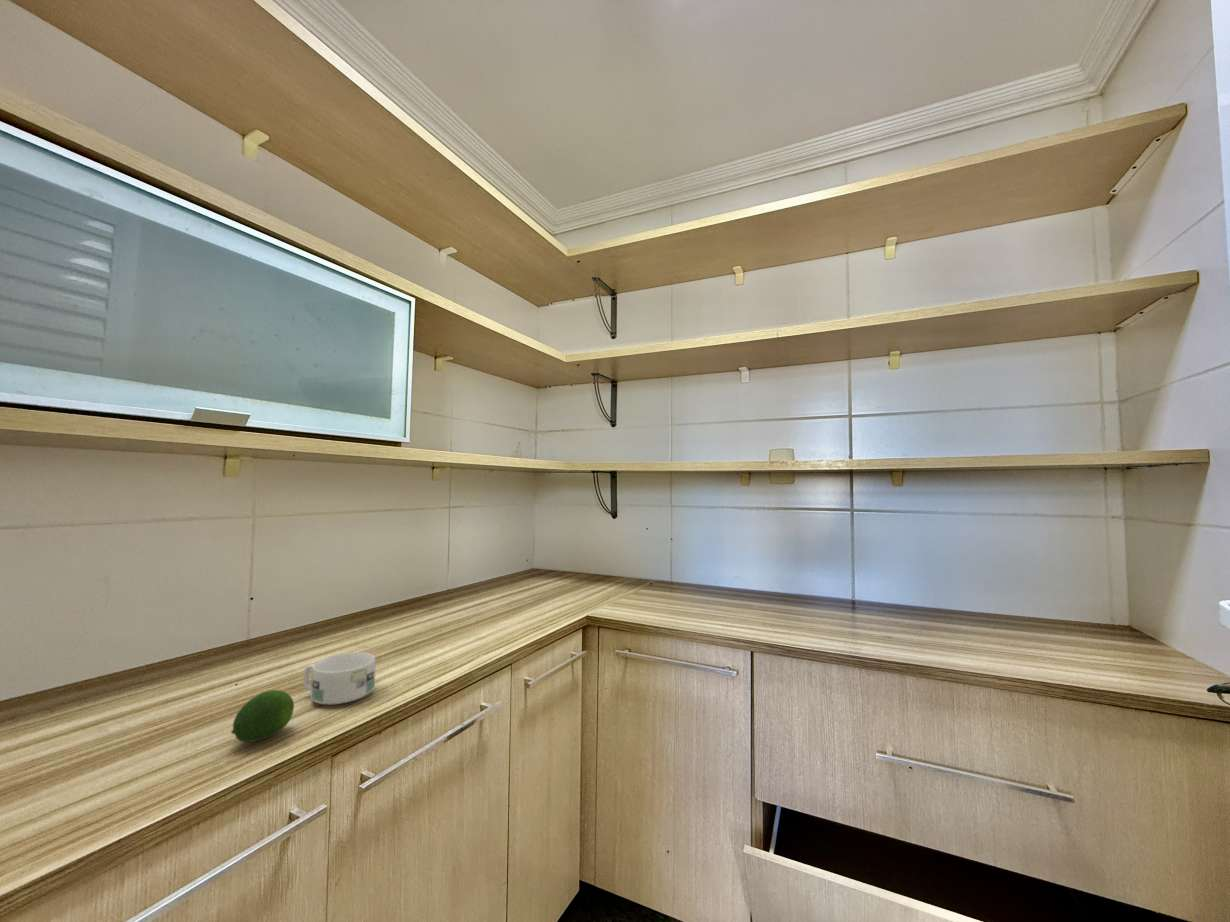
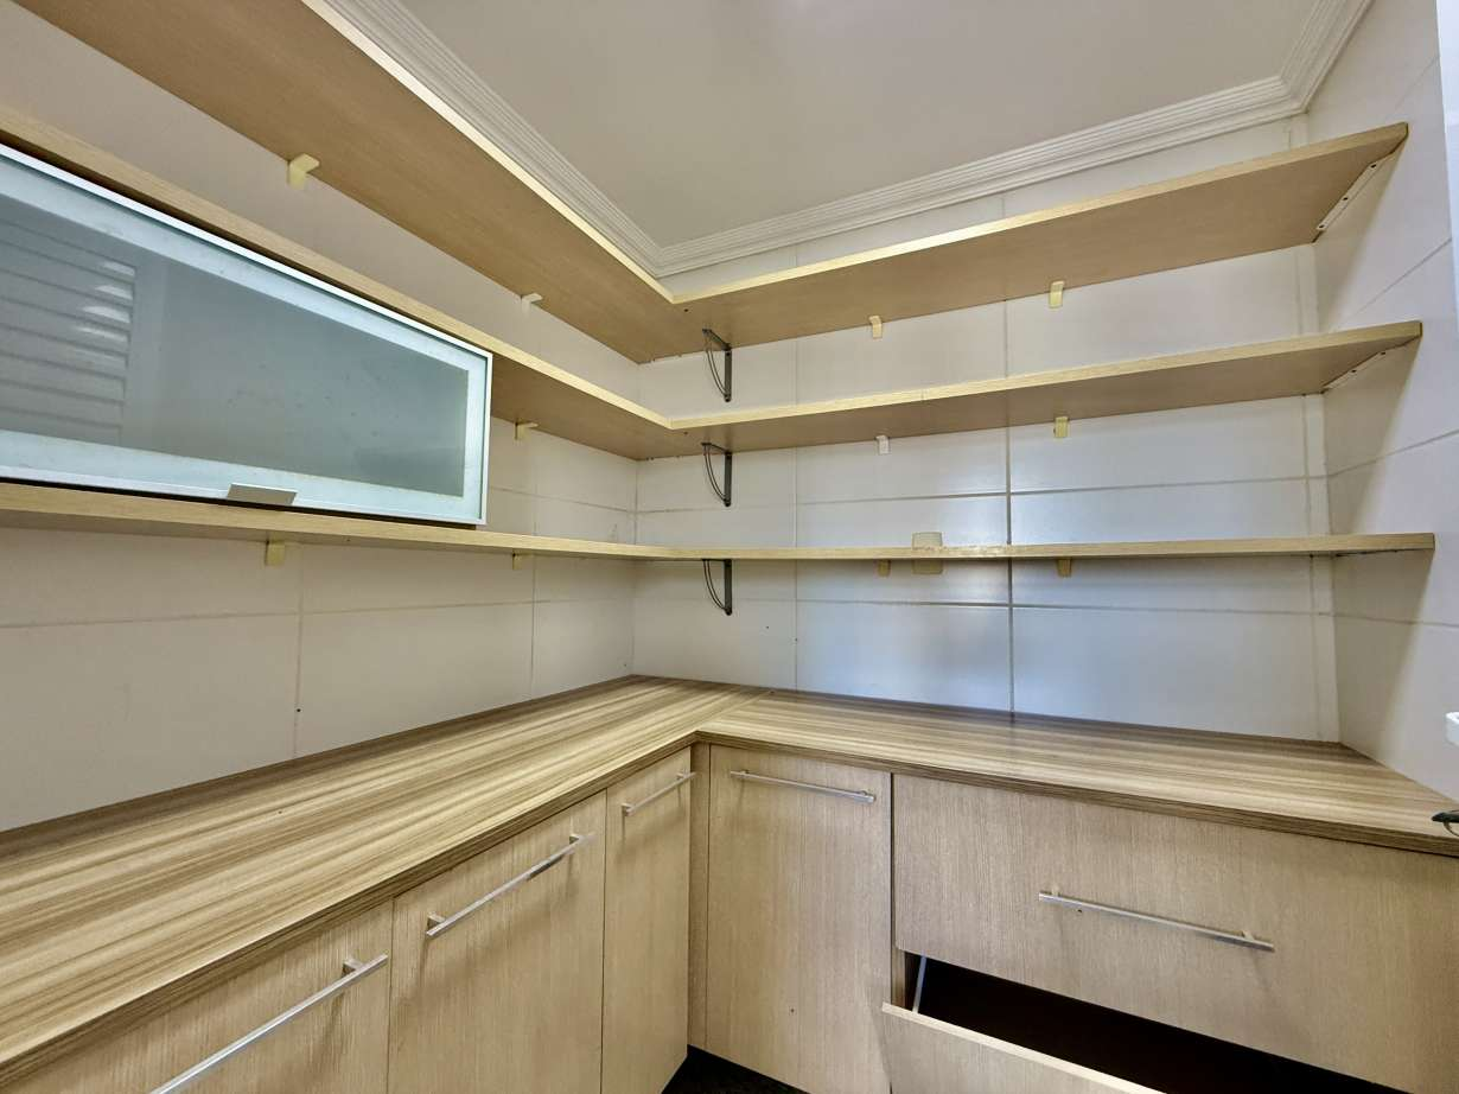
- fruit [230,689,295,743]
- mug [302,651,377,706]
